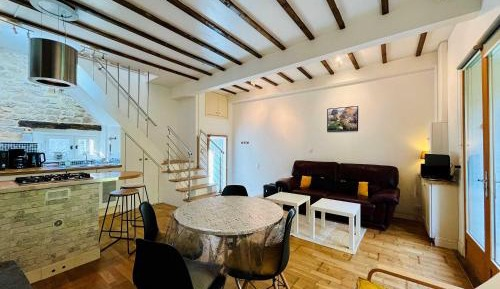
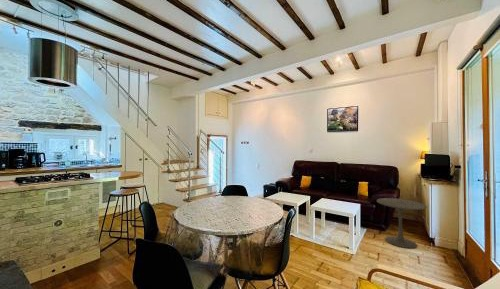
+ side table [376,197,428,249]
